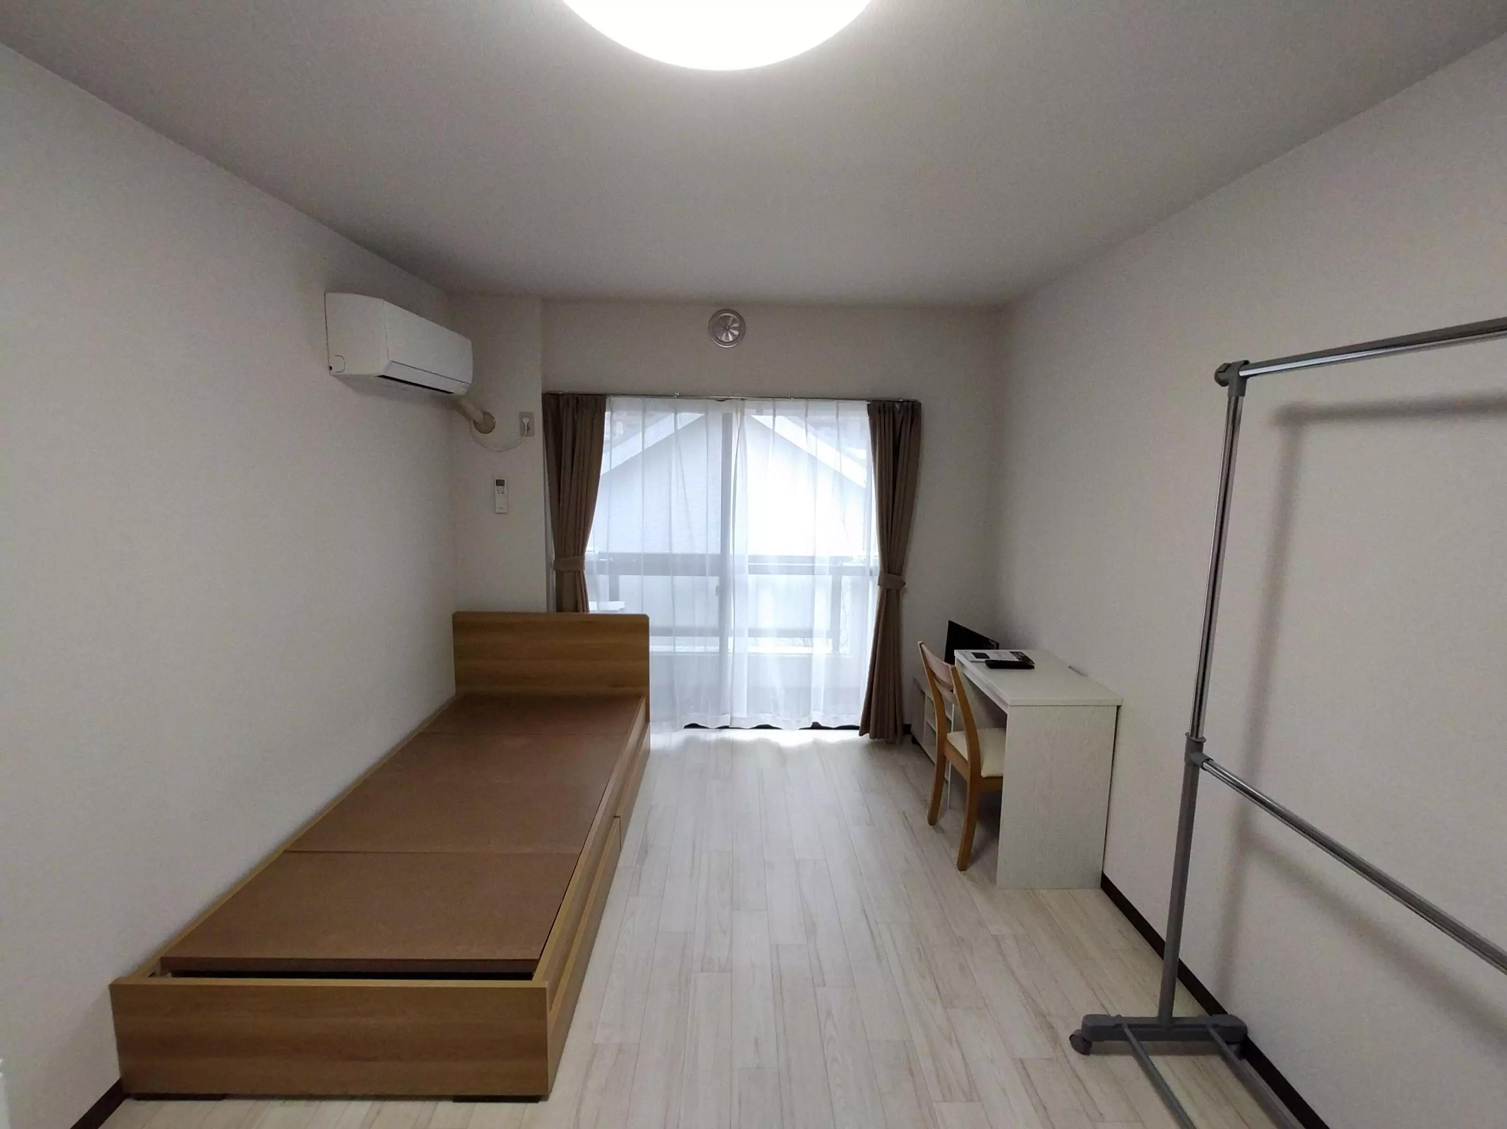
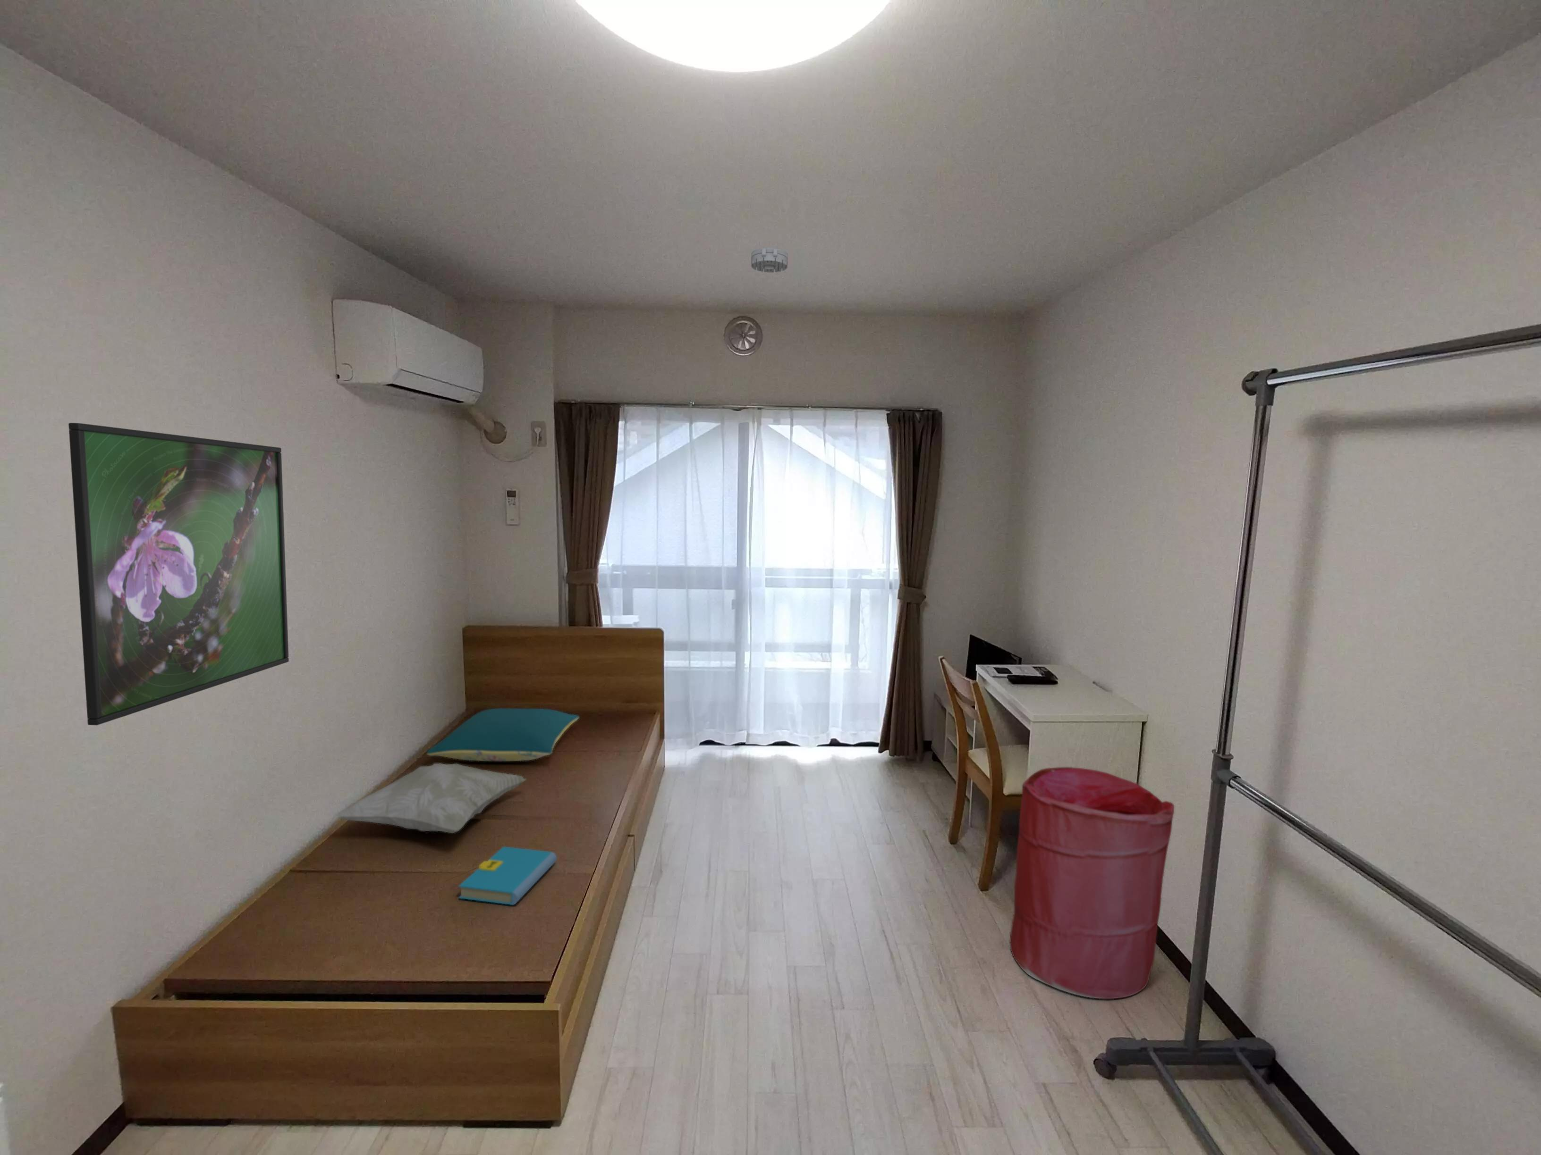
+ pillow [426,707,580,762]
+ book [457,846,558,905]
+ decorative pillow [334,762,527,833]
+ laundry hamper [1010,767,1175,1000]
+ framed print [68,422,290,726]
+ smoke detector [751,246,789,273]
